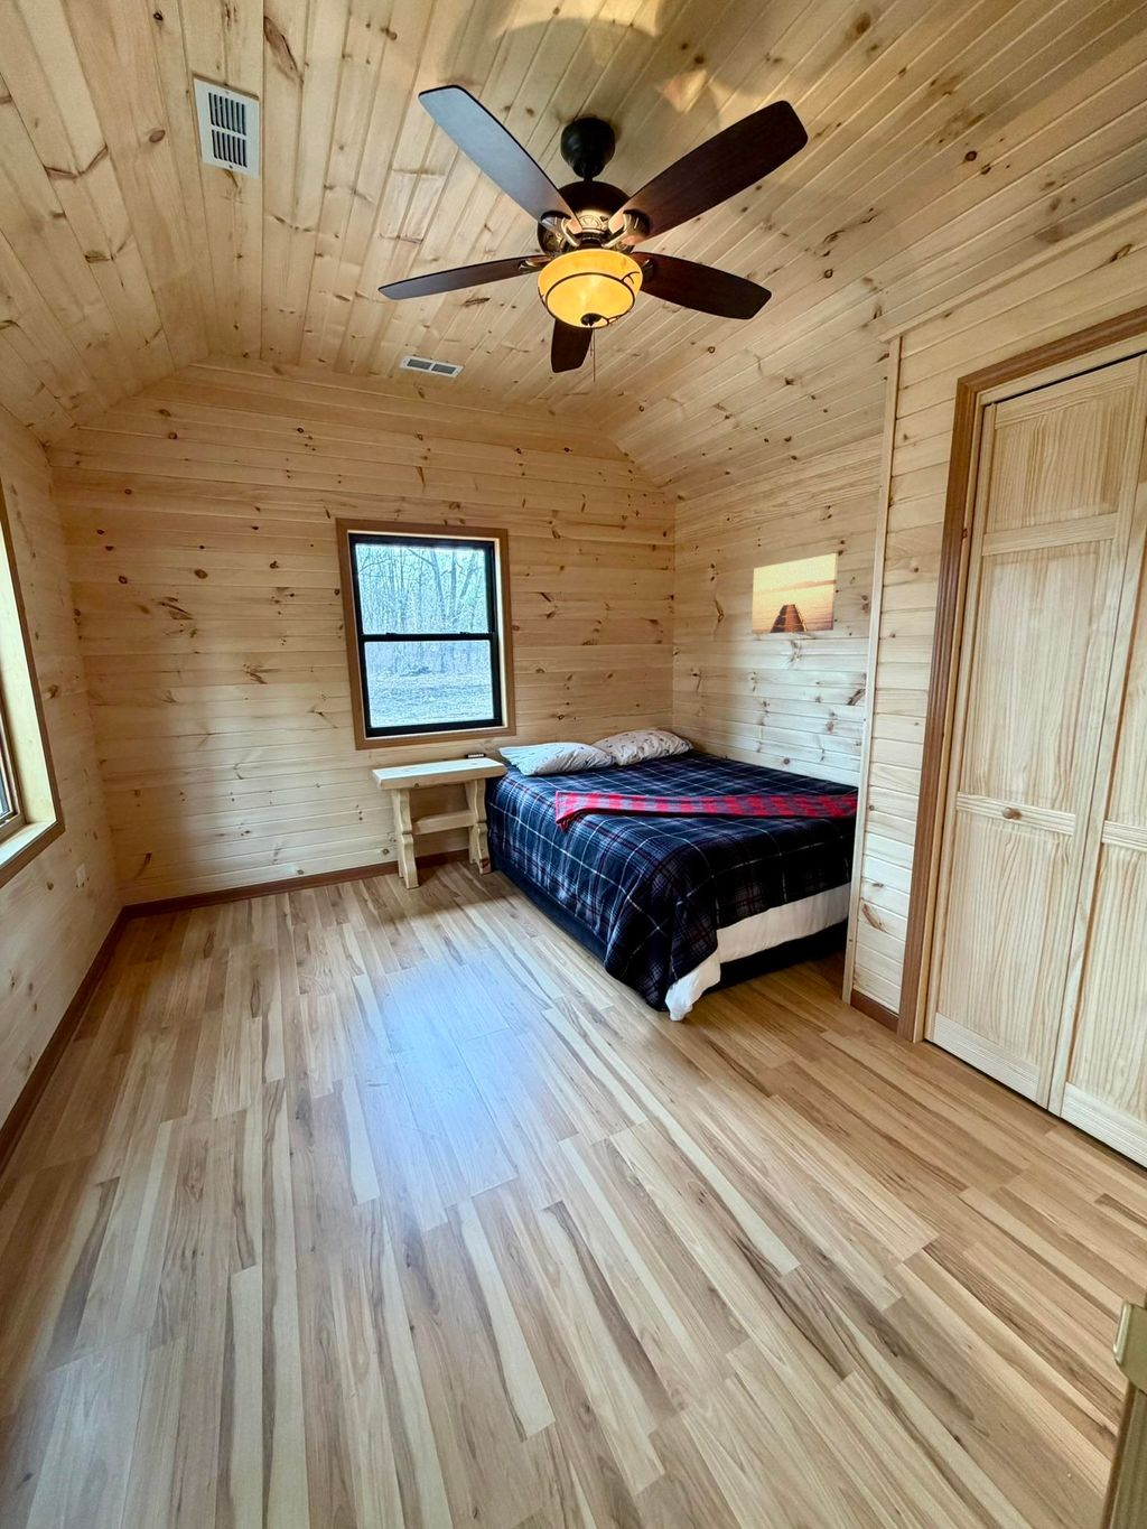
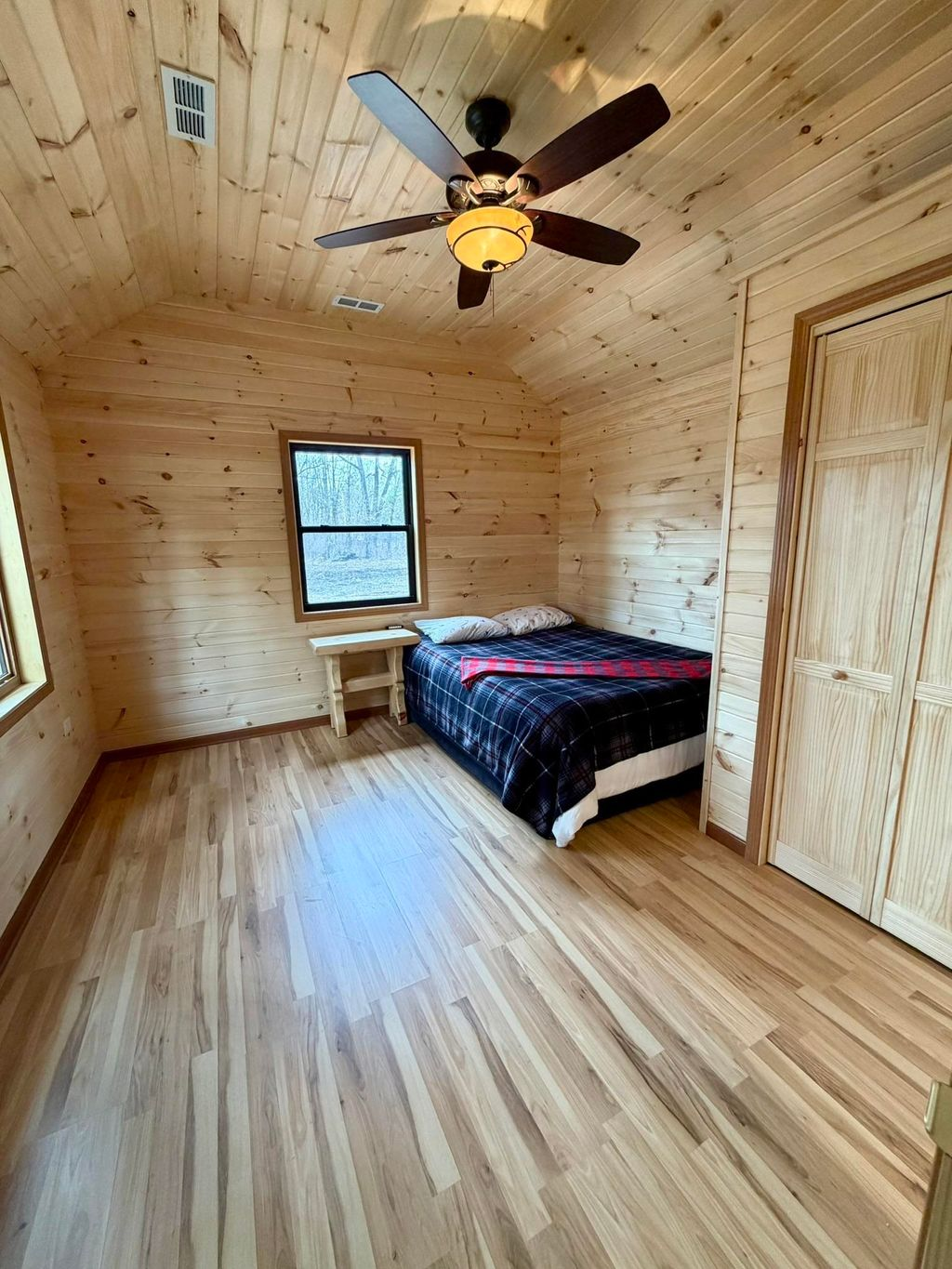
- wall art [751,552,839,635]
